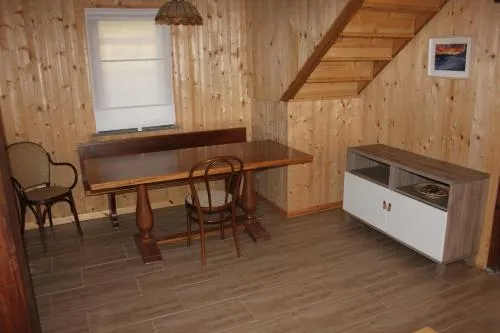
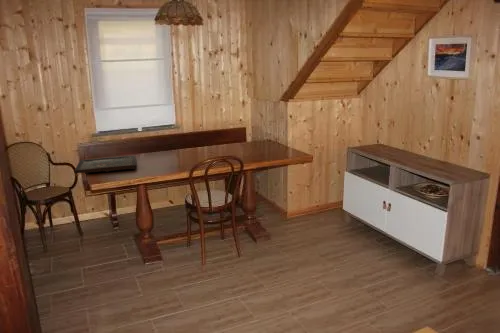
+ board game [74,155,138,174]
